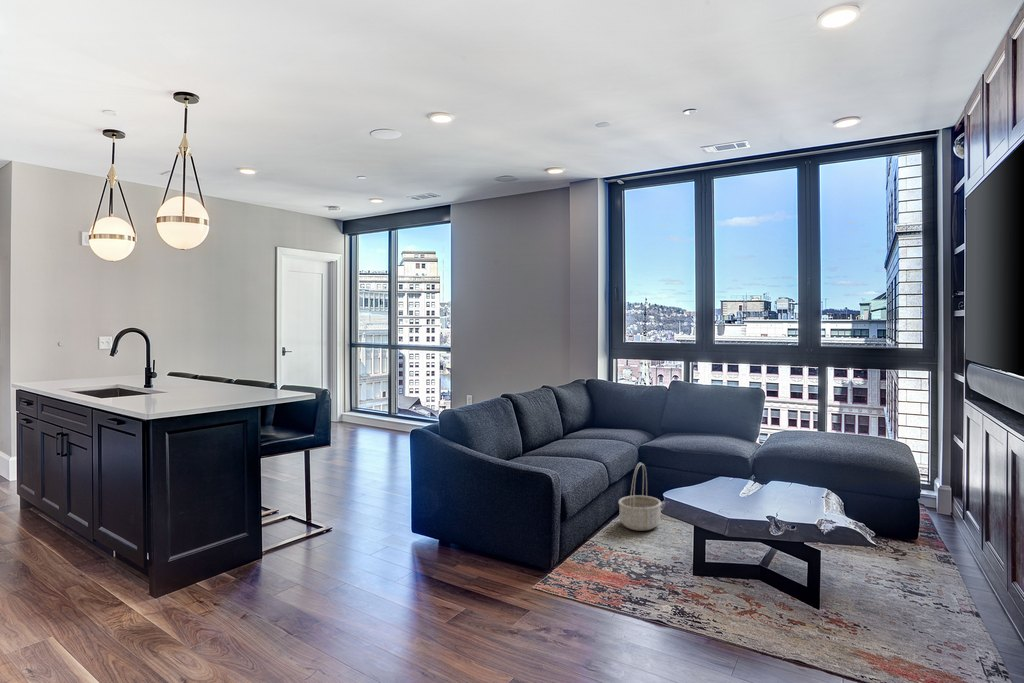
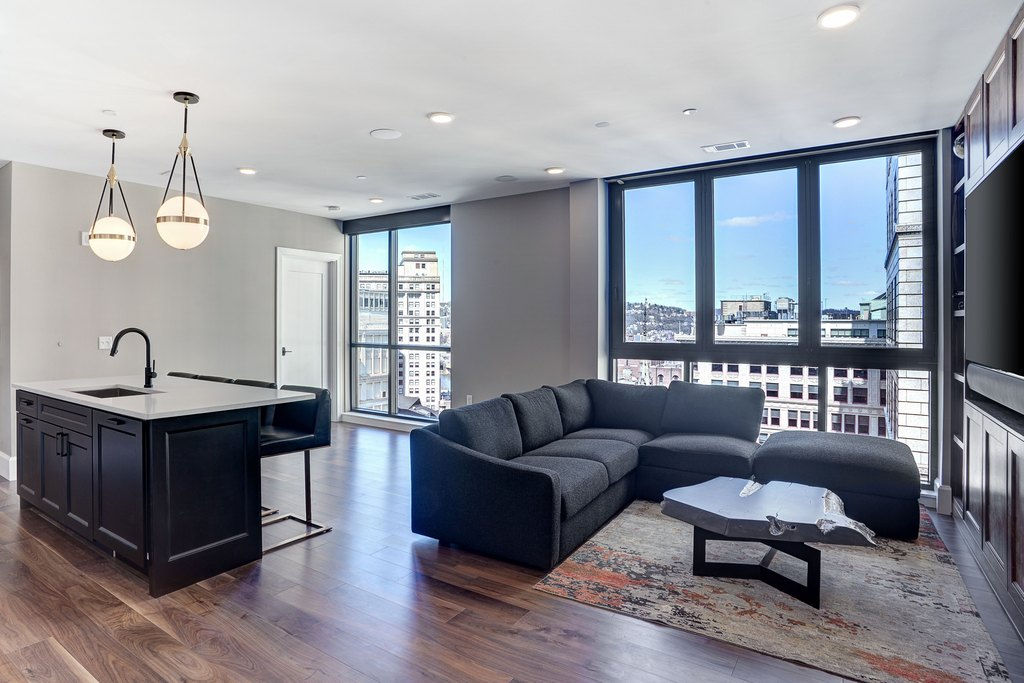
- basket [617,462,663,532]
